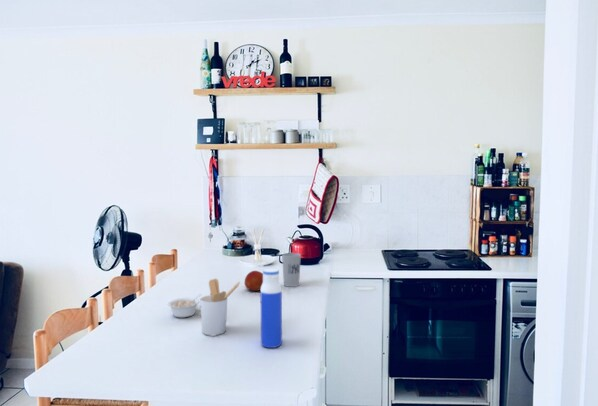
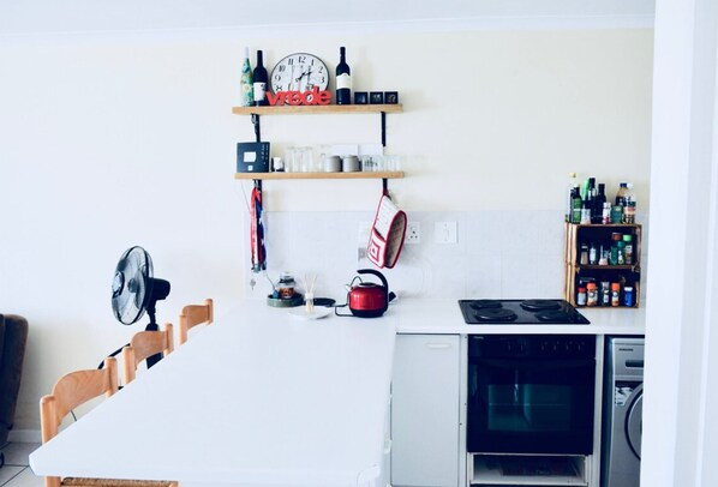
- cup [281,252,302,288]
- legume [167,293,203,318]
- water bottle [260,268,283,349]
- utensil holder [199,278,241,336]
- fruit [244,270,263,292]
